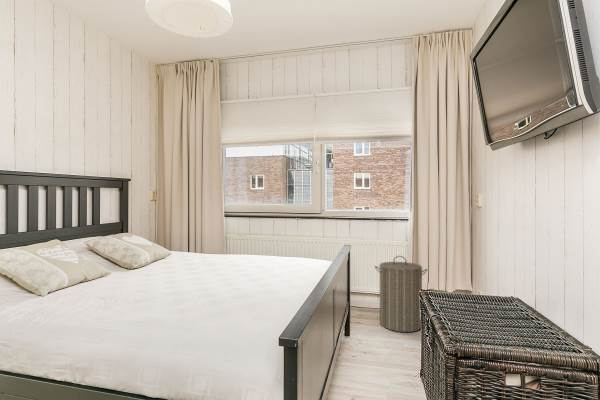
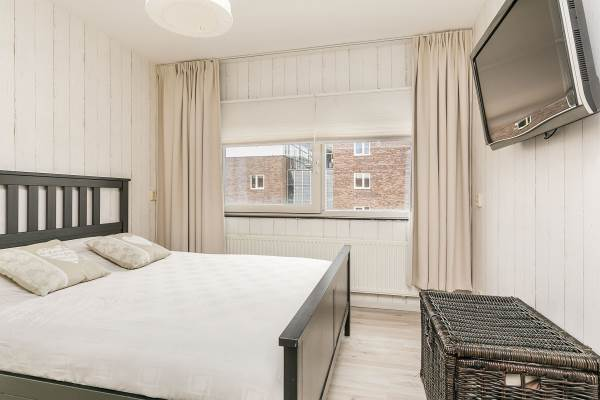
- laundry hamper [374,255,428,333]
